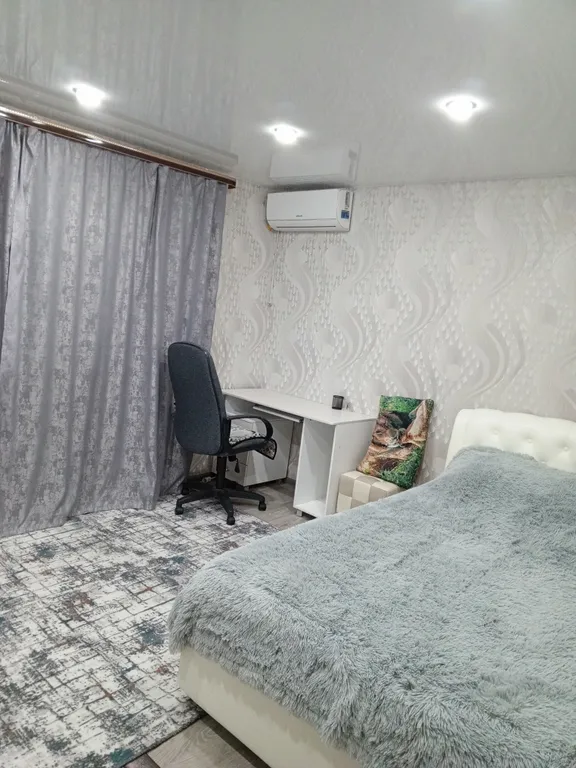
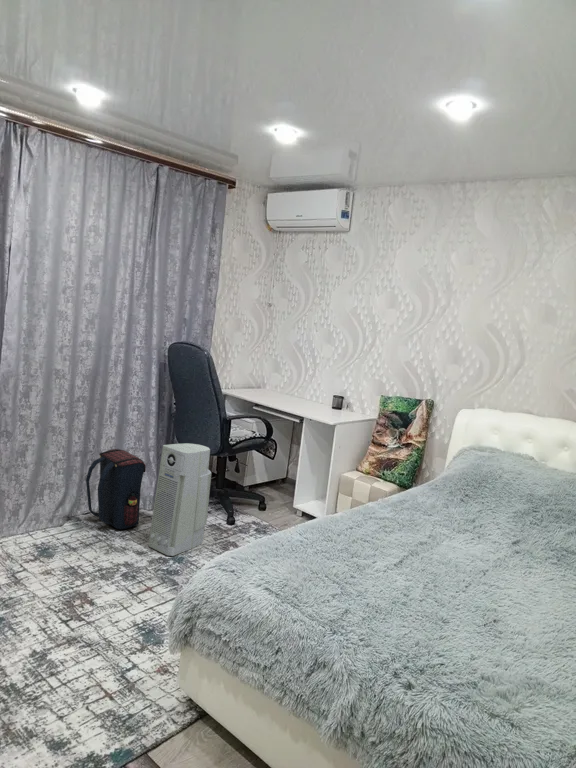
+ air purifier [147,442,212,557]
+ satchel [85,448,147,530]
